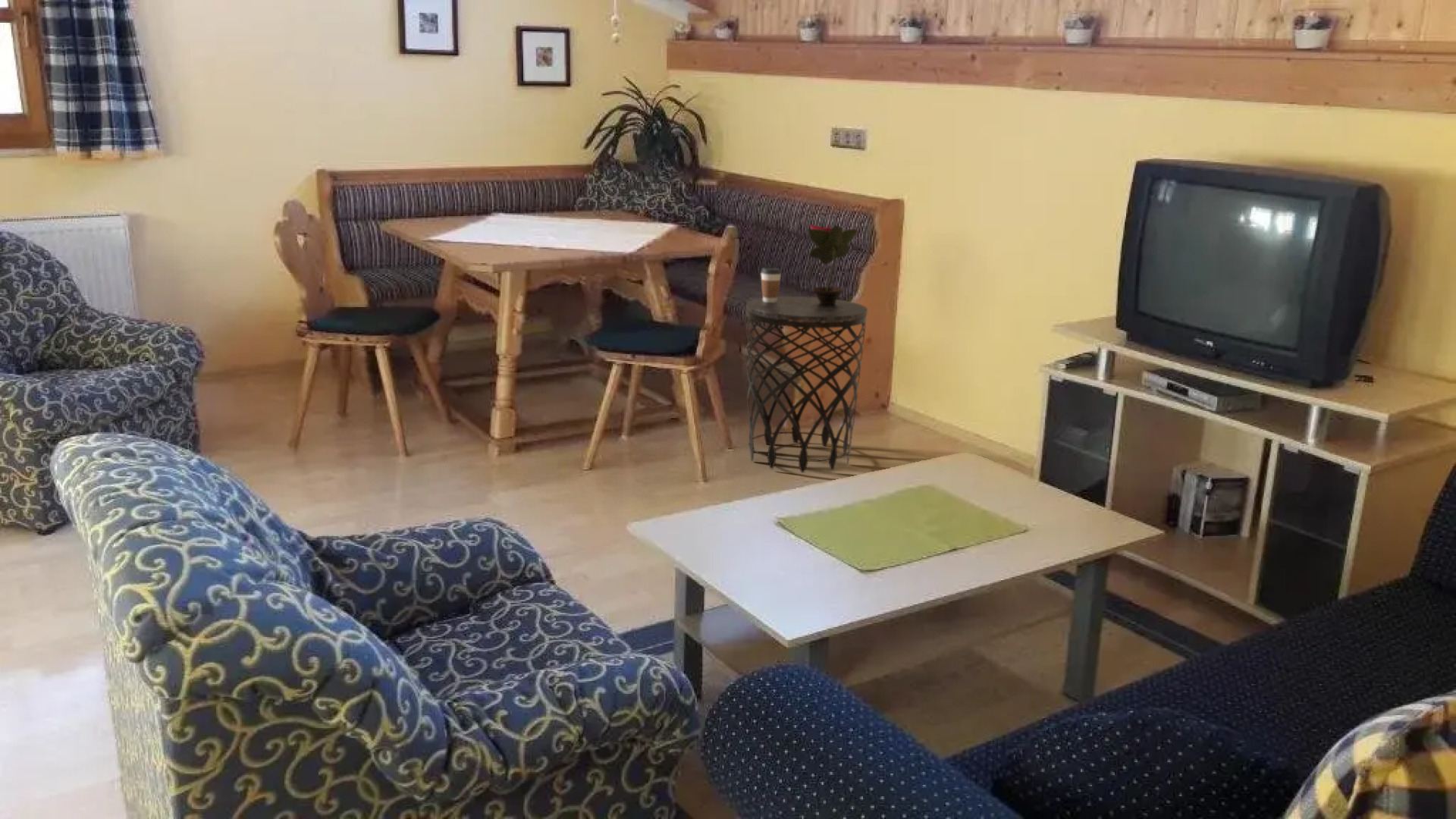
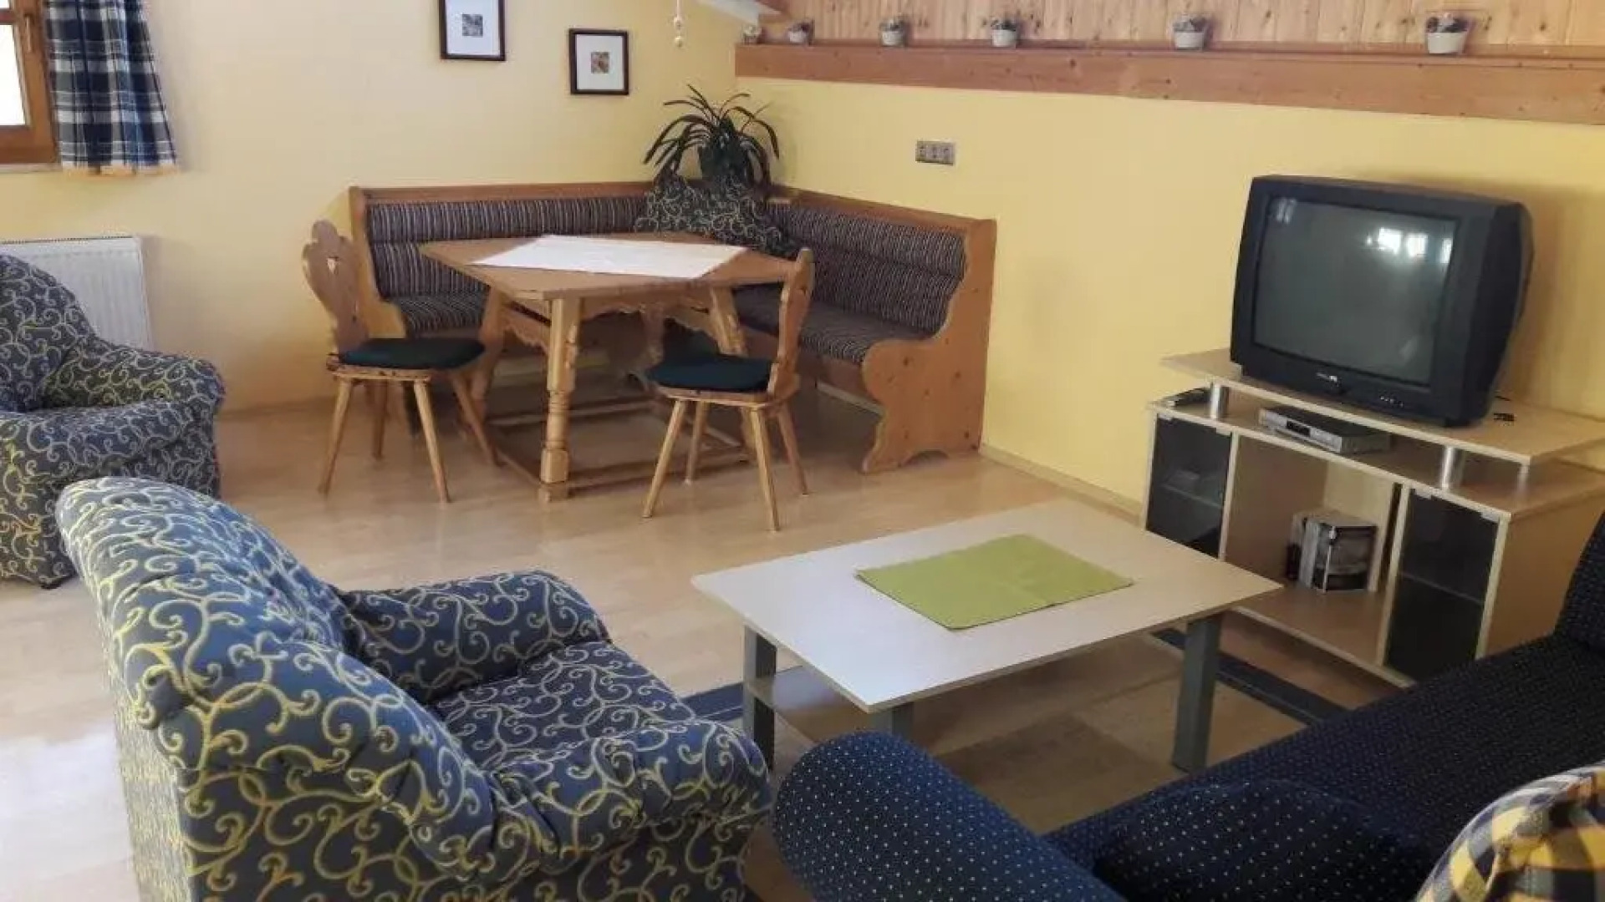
- side table [745,296,868,473]
- potted flower [808,224,858,305]
- coffee cup [760,266,783,303]
